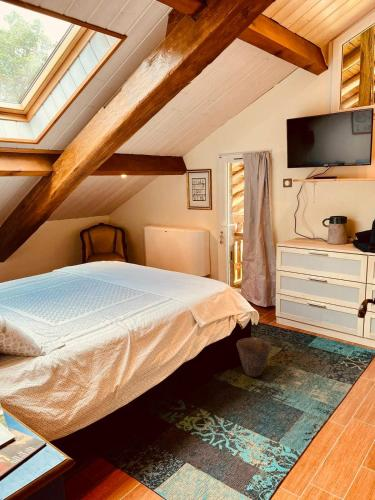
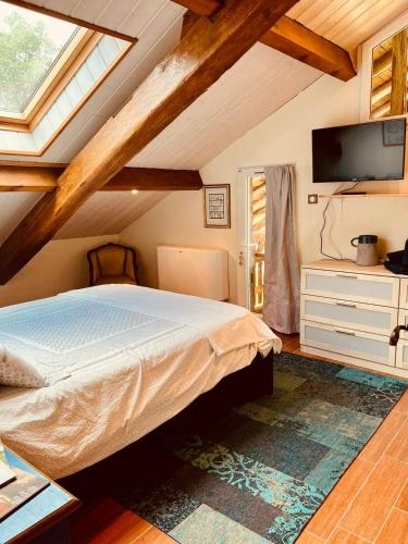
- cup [236,337,272,378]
